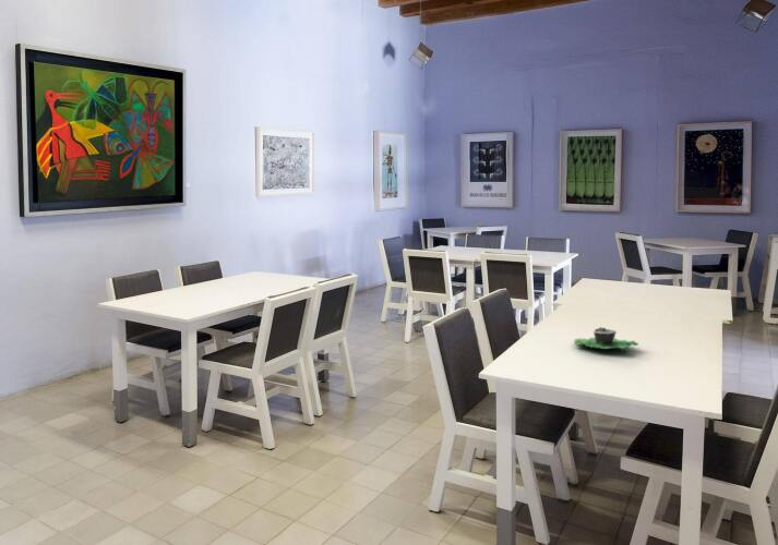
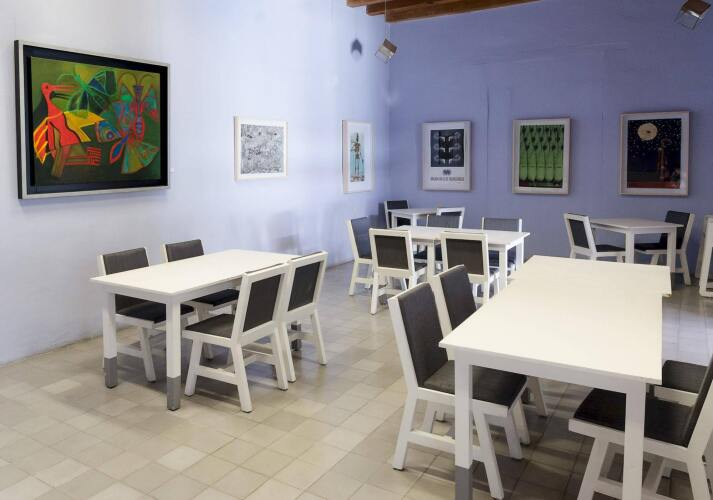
- succulent planter [573,326,639,352]
